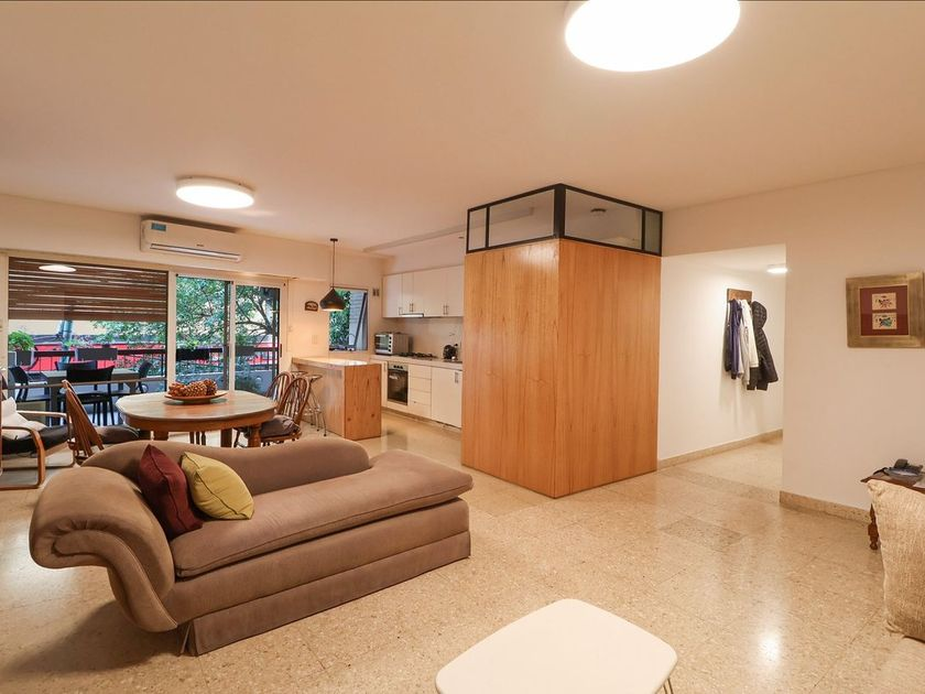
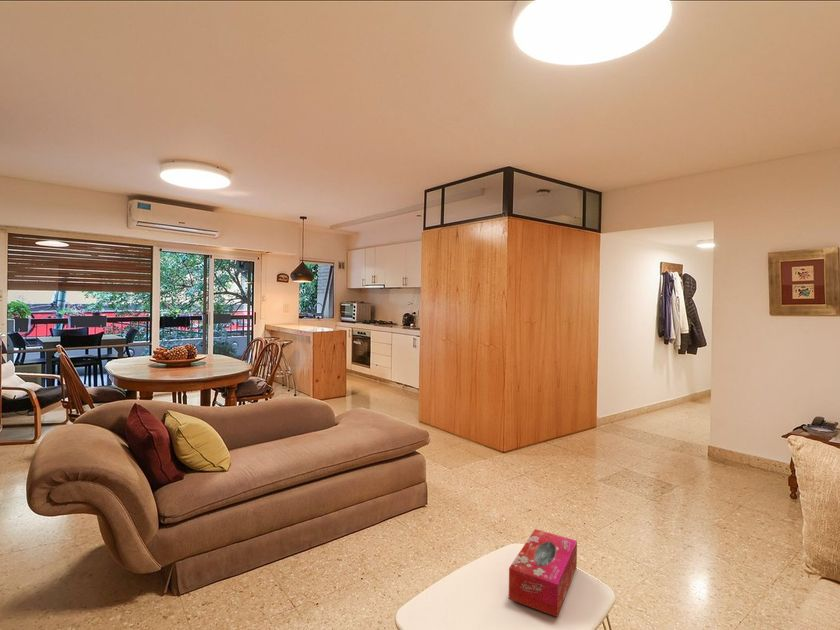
+ tissue box [508,528,578,618]
